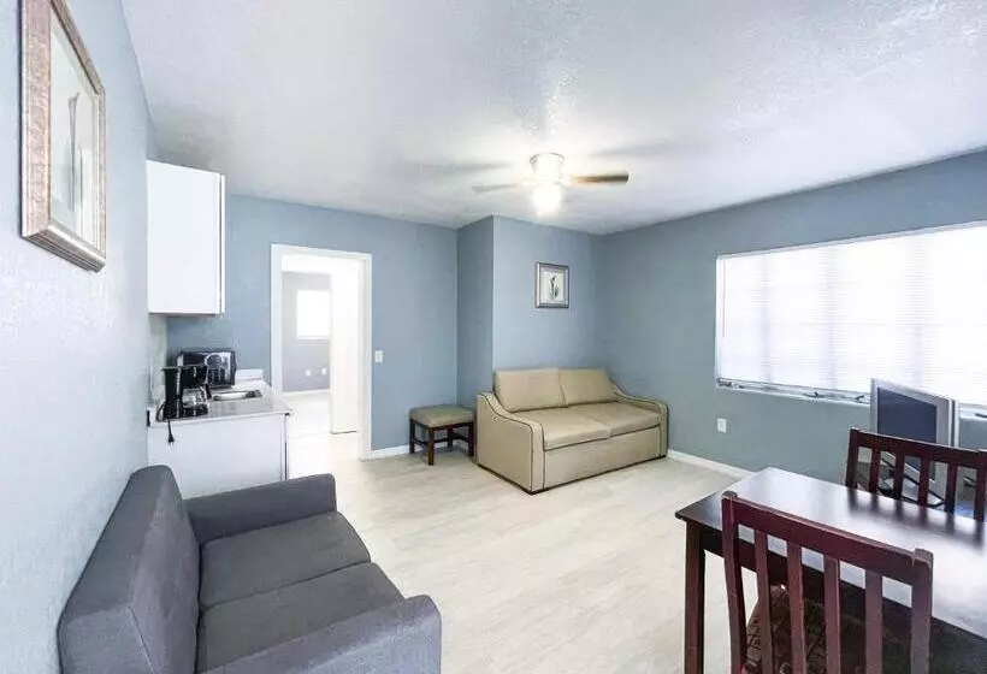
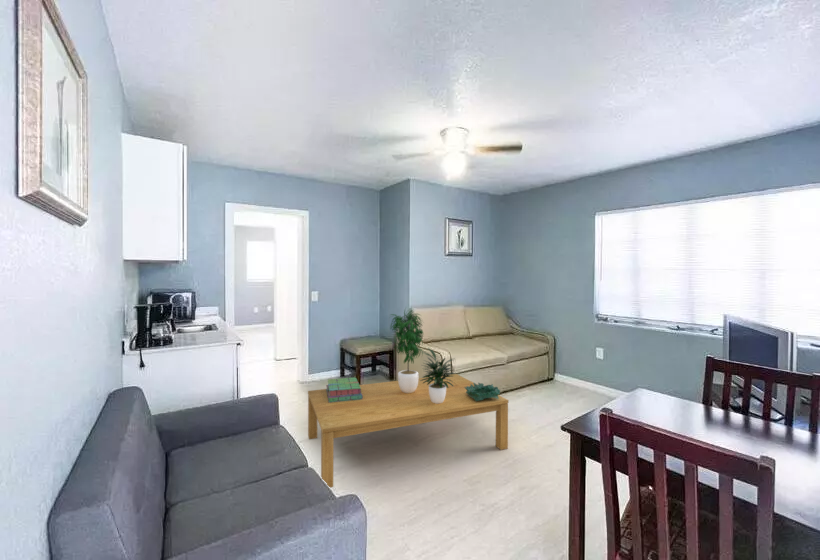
+ stack of books [325,377,363,402]
+ decorative bowl [464,382,501,401]
+ coffee table [307,373,510,489]
+ potted plant [389,307,456,404]
